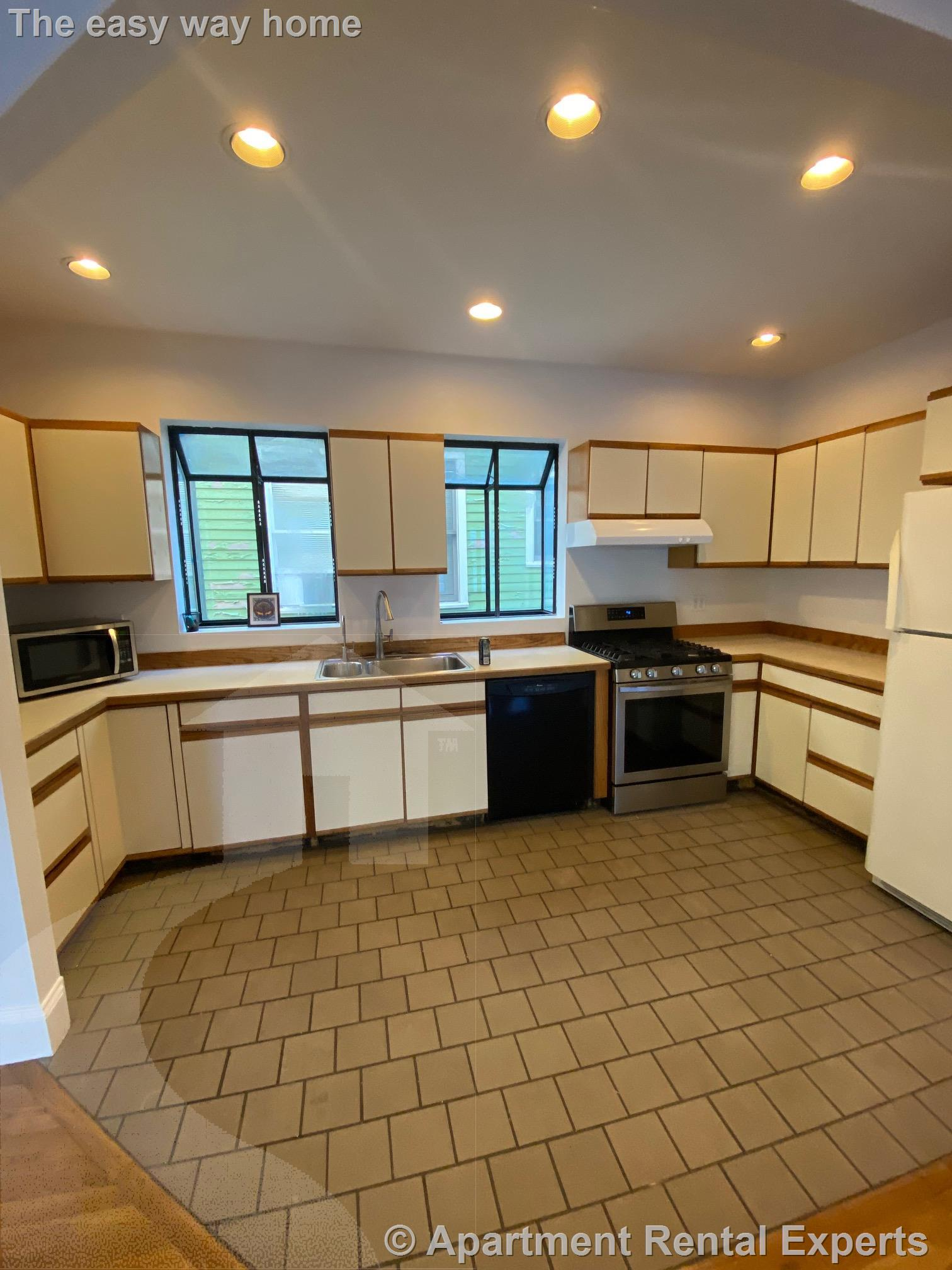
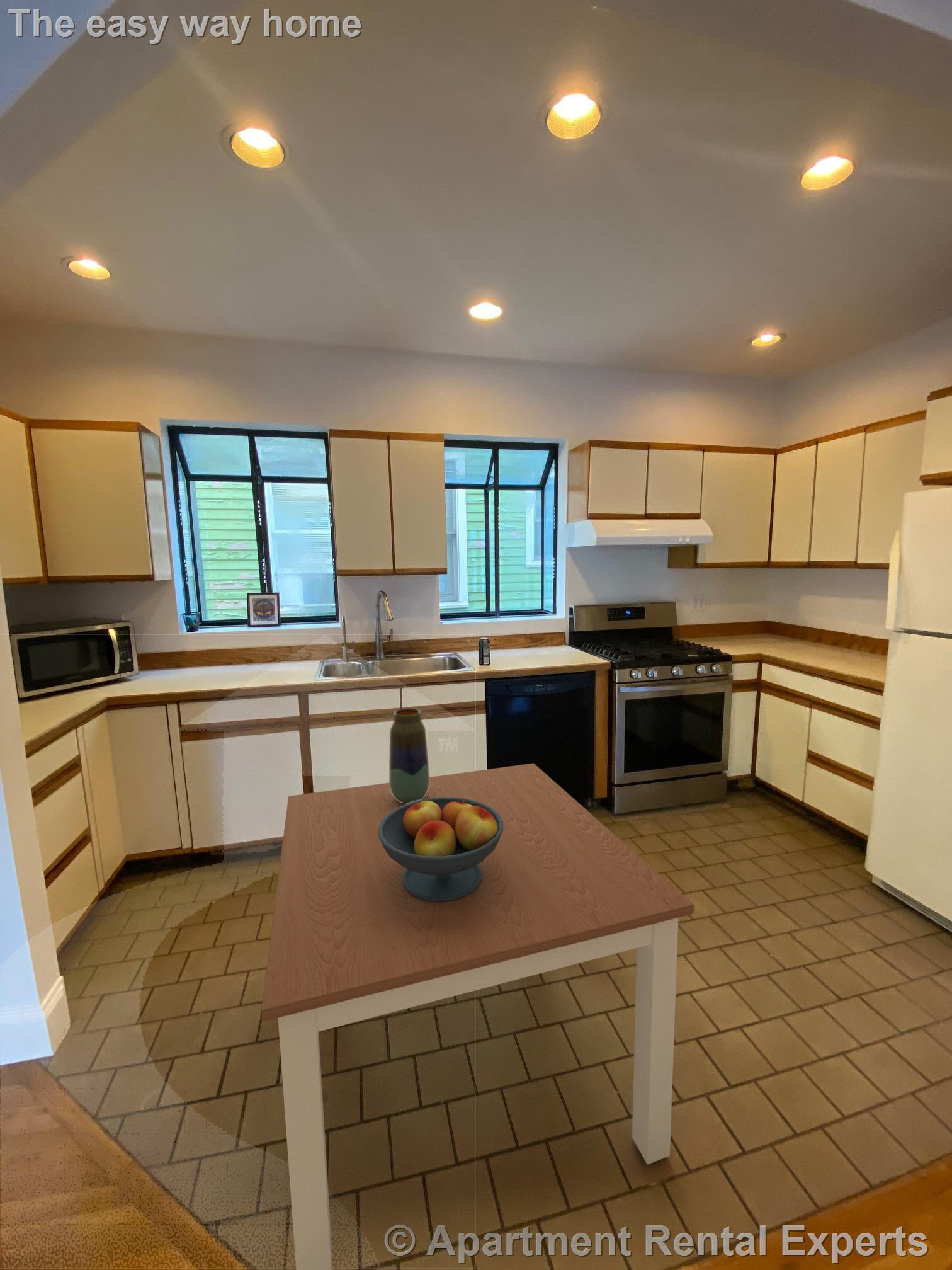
+ dining table [261,763,694,1270]
+ vase [388,708,430,804]
+ fruit bowl [378,798,503,902]
